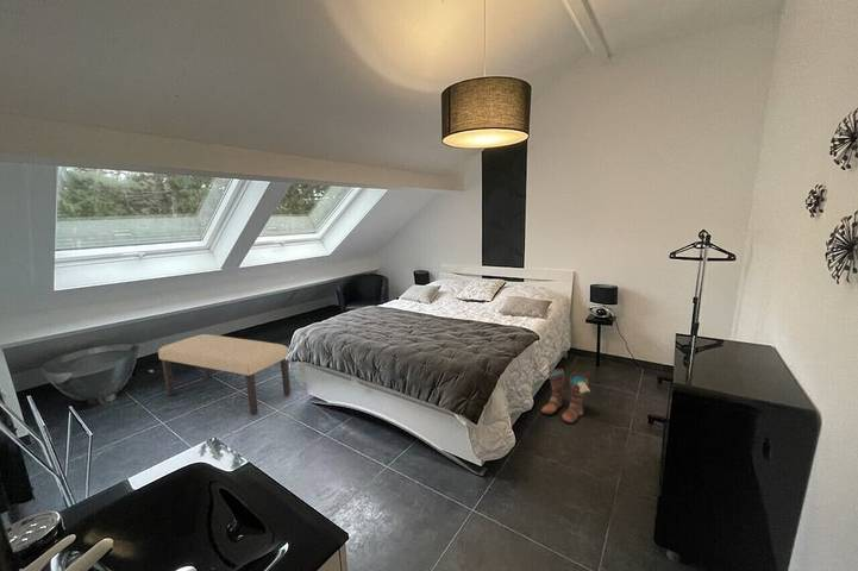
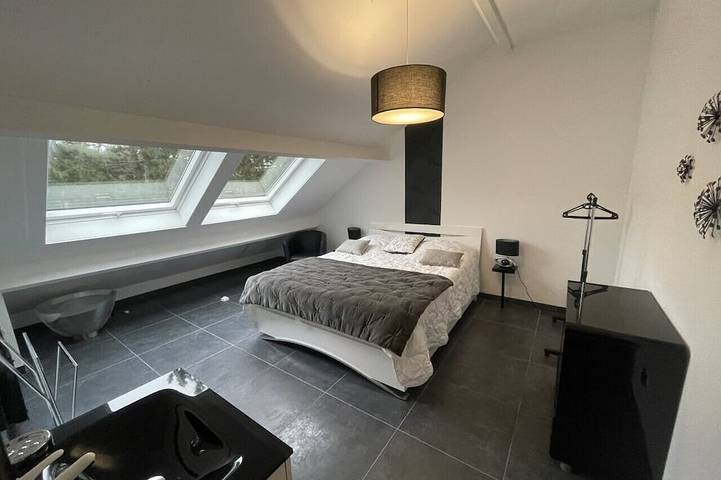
- boots [540,368,591,425]
- bench [157,333,292,416]
